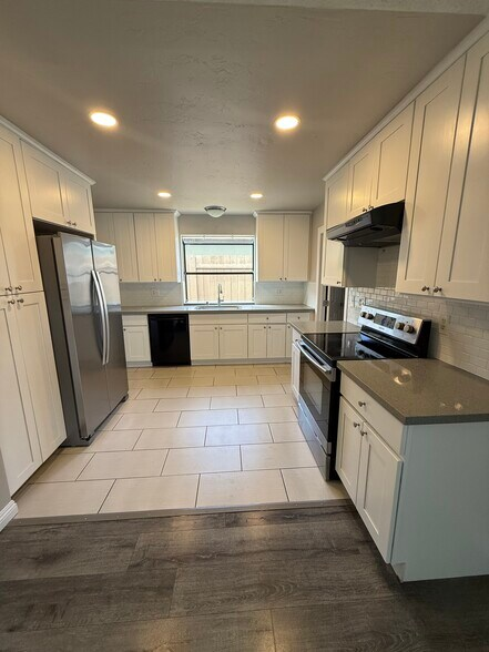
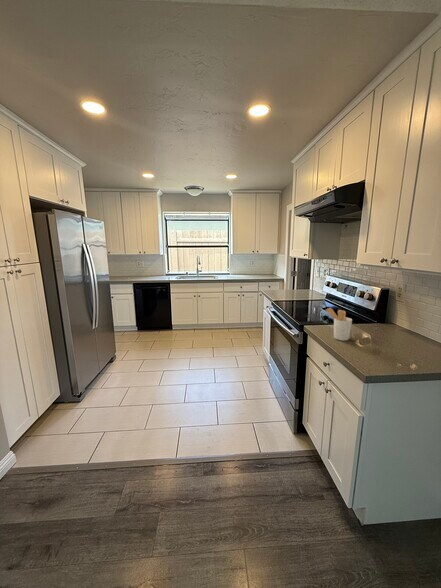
+ utensil holder [325,307,353,342]
